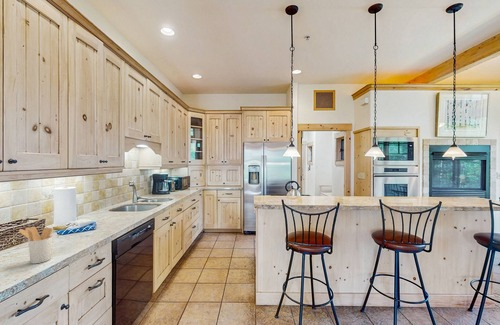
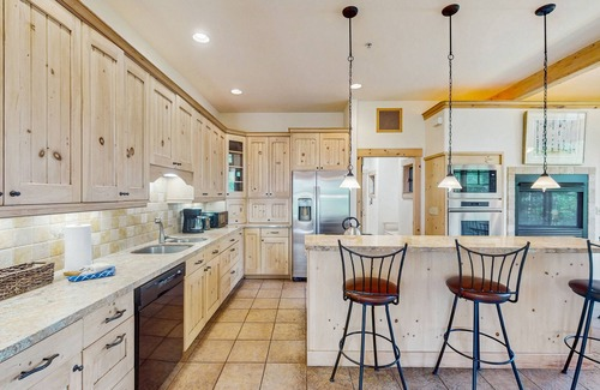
- utensil holder [18,226,53,264]
